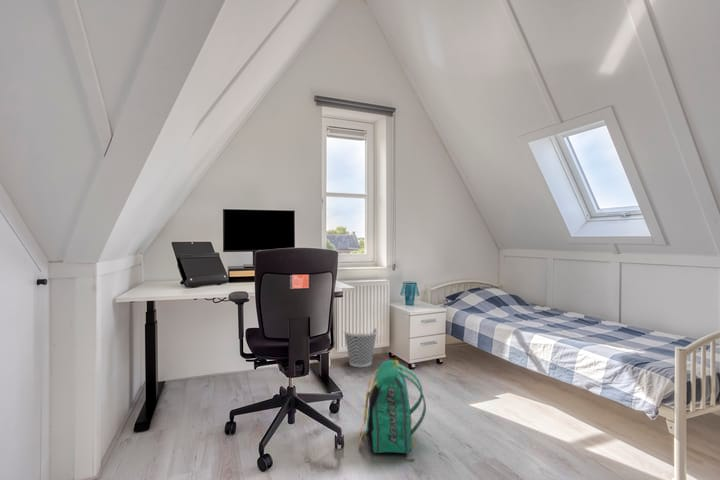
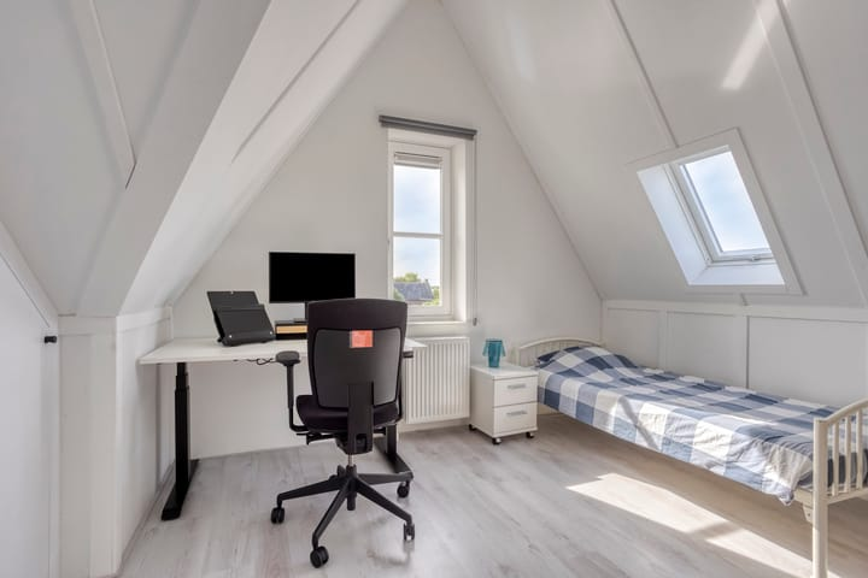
- wastebasket [343,327,378,368]
- backpack [358,359,427,460]
